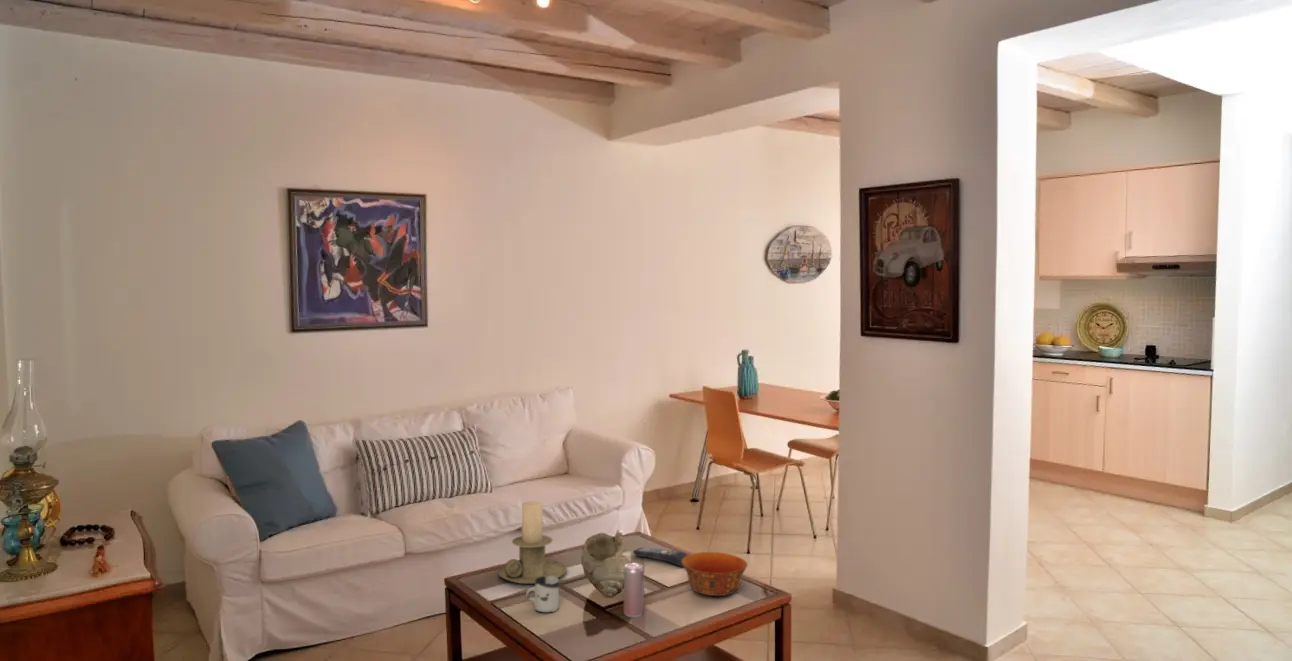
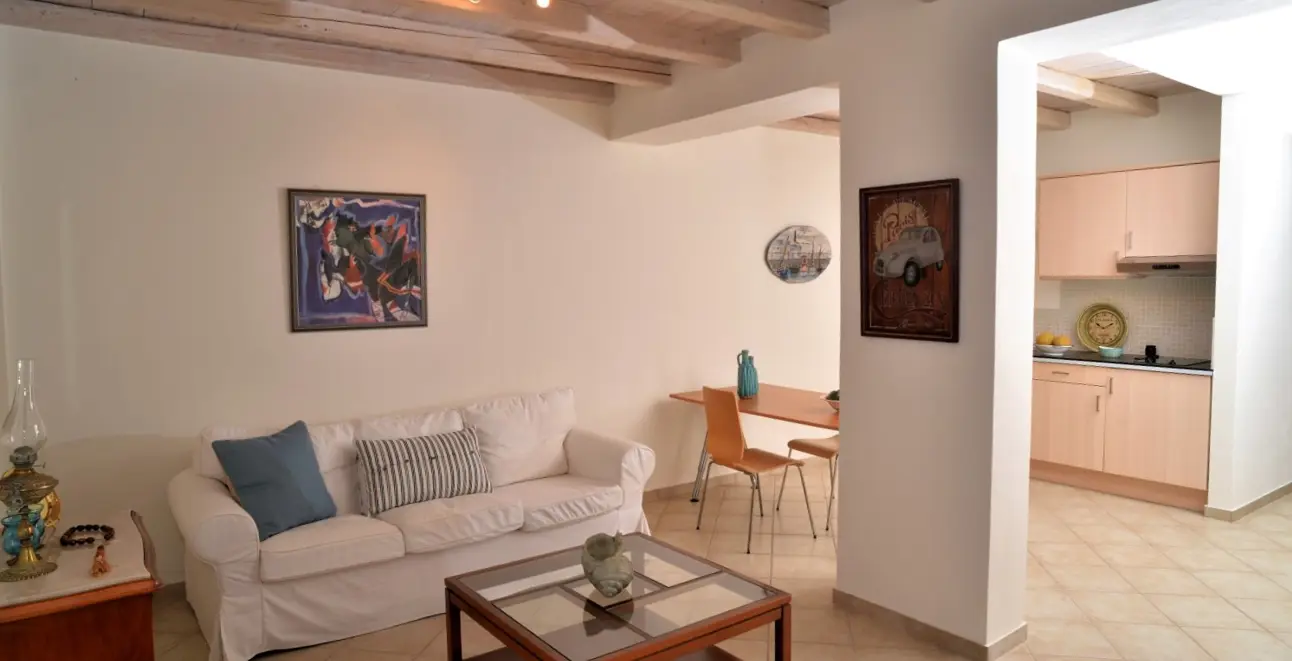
- bowl [682,551,749,597]
- candle holder [497,501,568,585]
- cup [525,576,560,614]
- beverage can [623,562,644,618]
- remote control [632,546,688,568]
